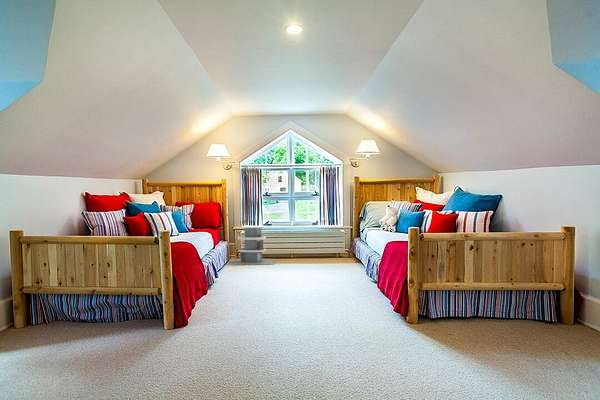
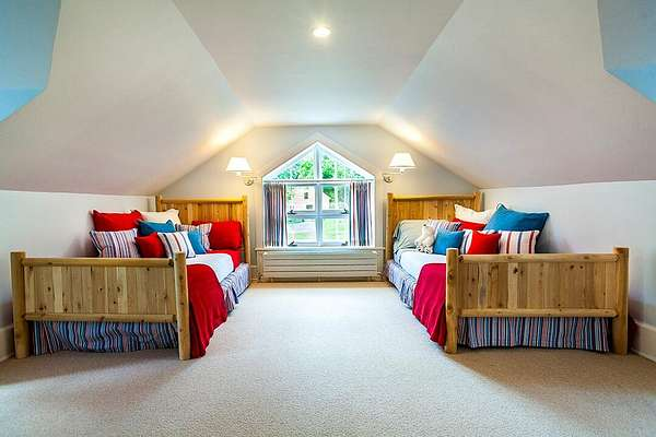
- architectural model [225,227,277,266]
